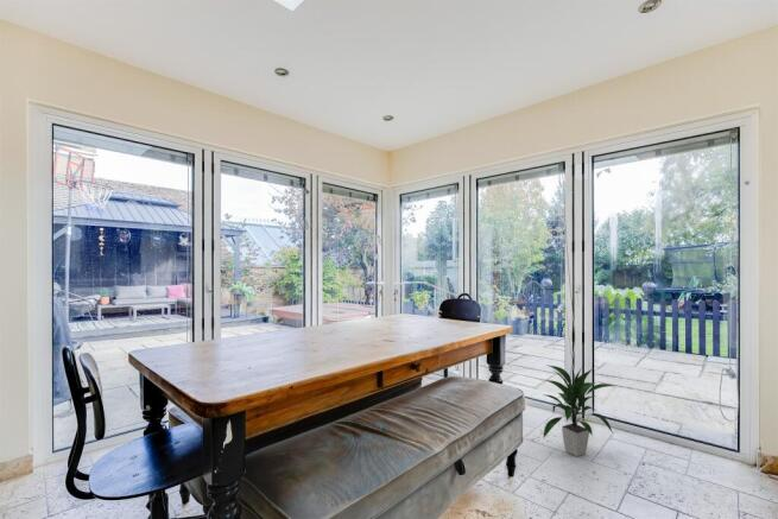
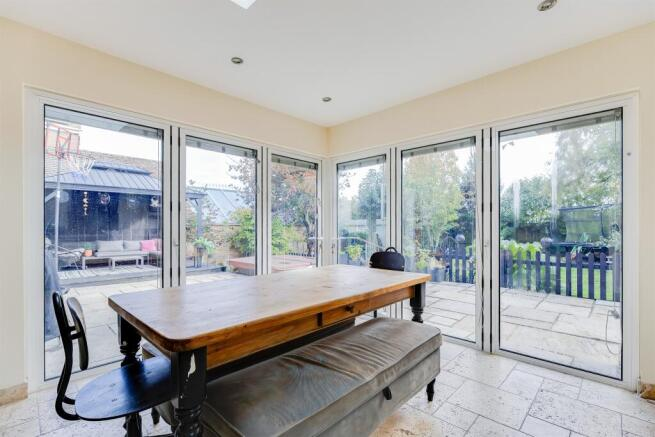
- indoor plant [542,363,616,457]
